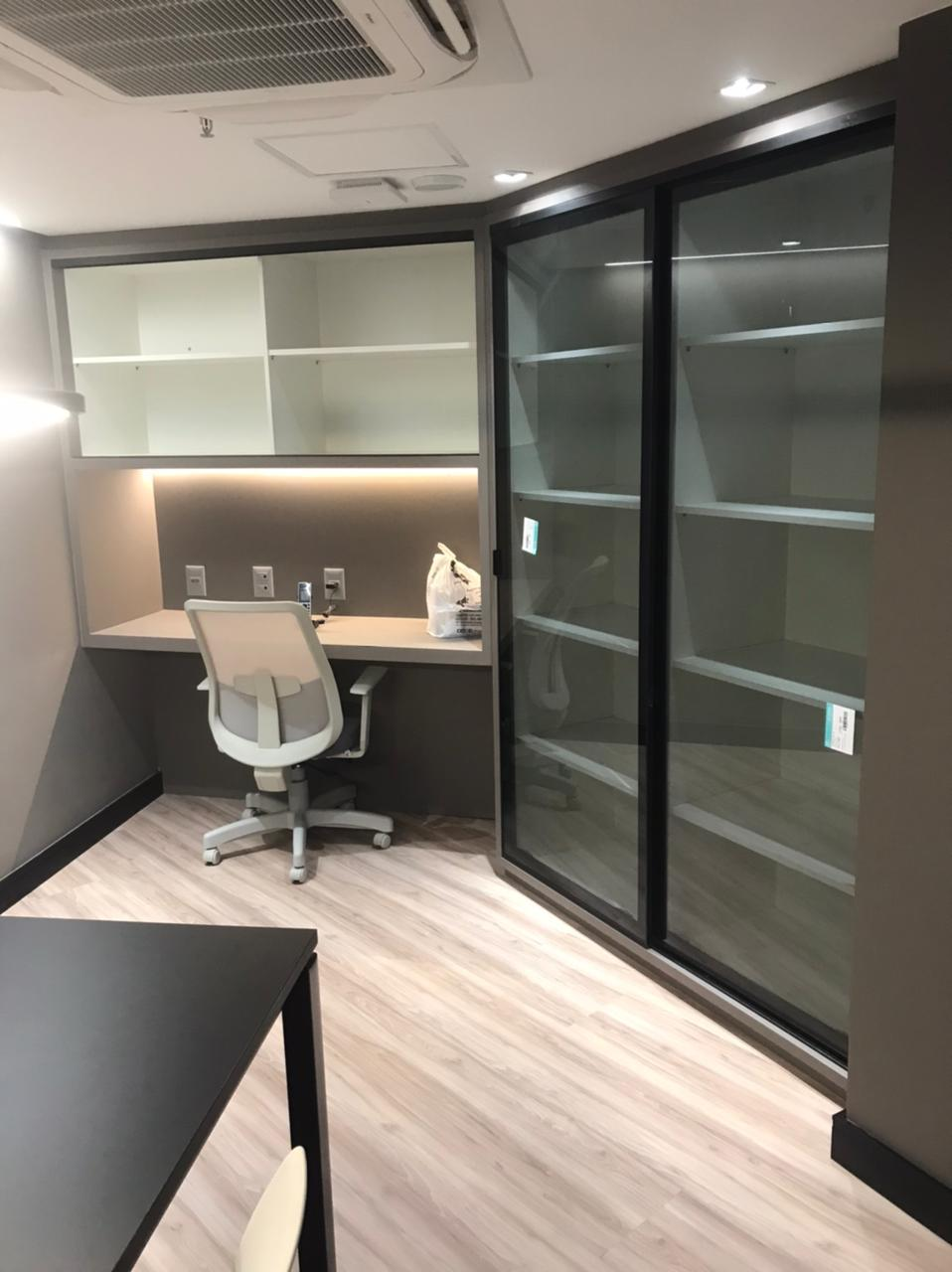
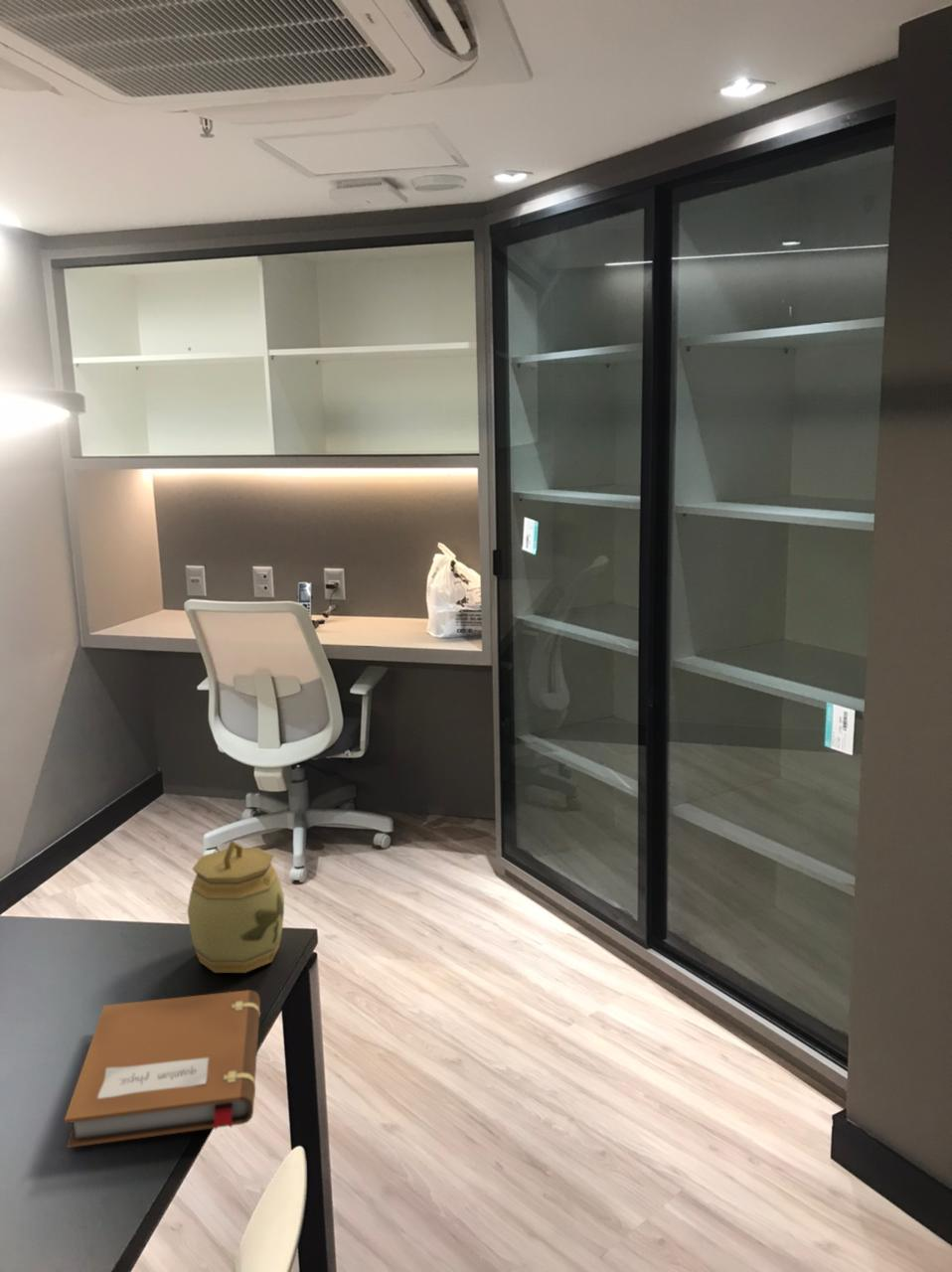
+ notebook [64,989,261,1149]
+ jar [187,841,285,974]
